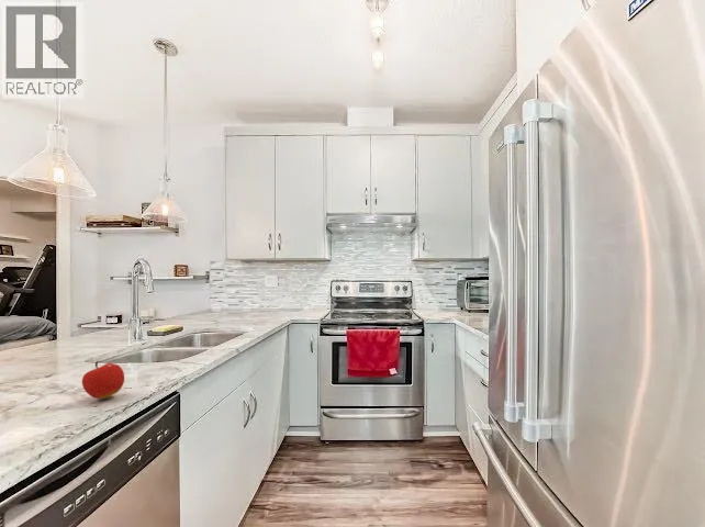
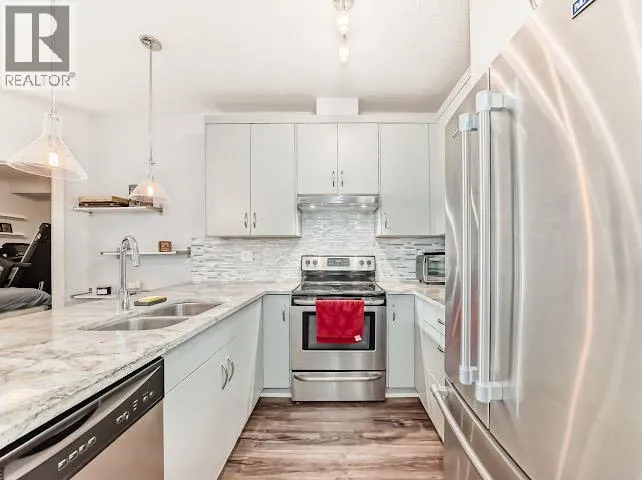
- fruit [81,360,125,400]
